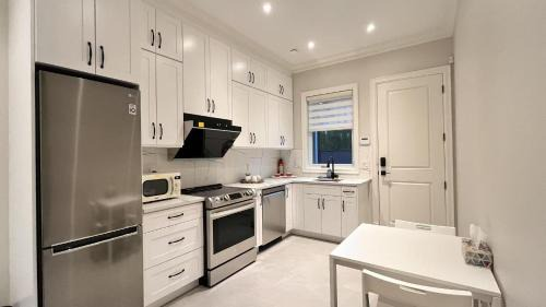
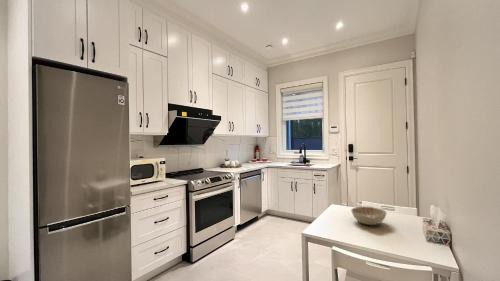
+ decorative bowl [350,205,388,226]
